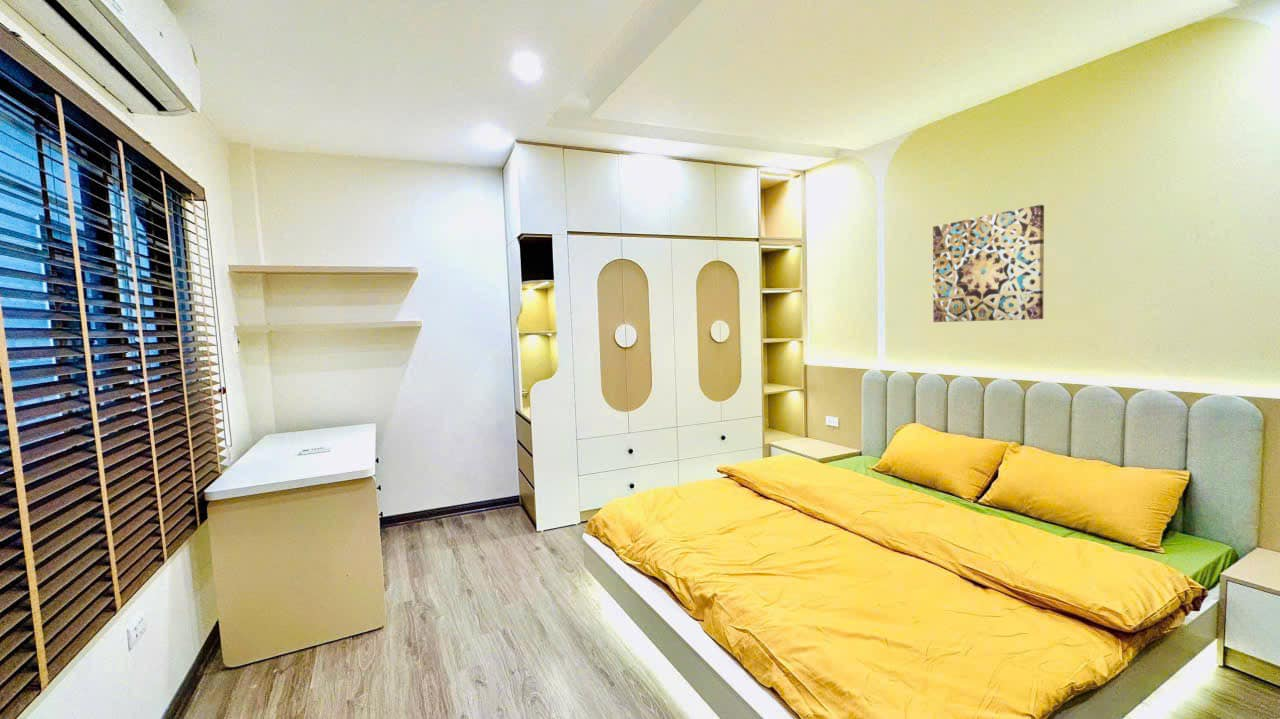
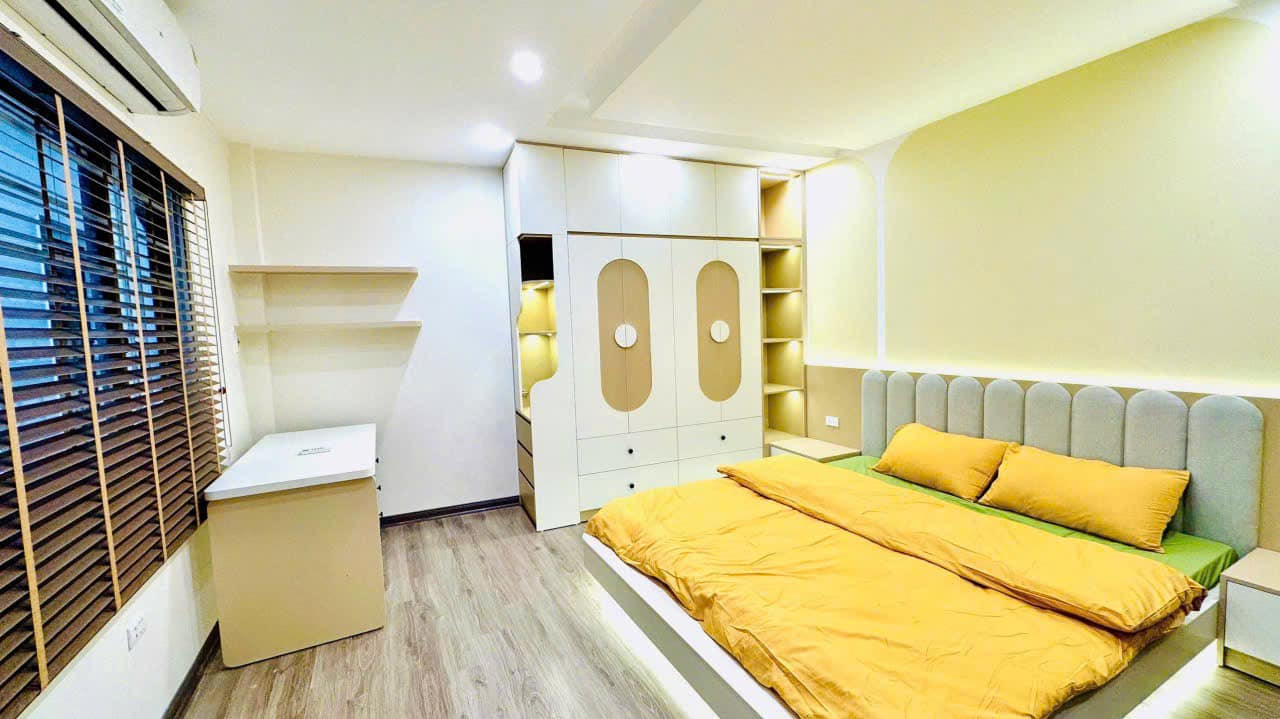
- wall art [932,204,1045,323]
